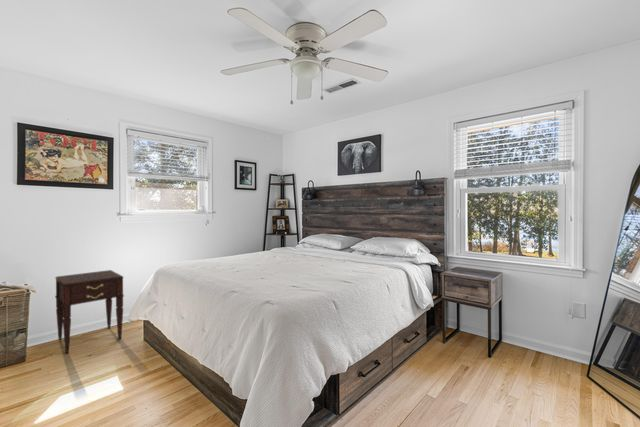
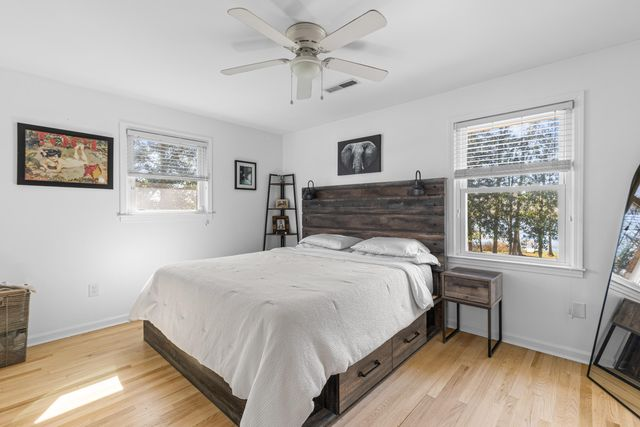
- nightstand [54,269,125,355]
